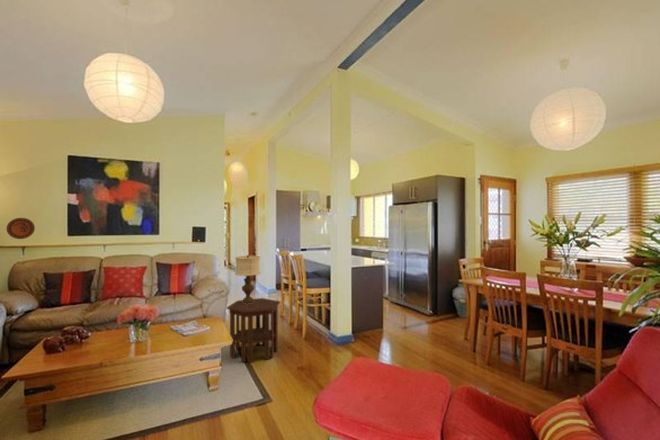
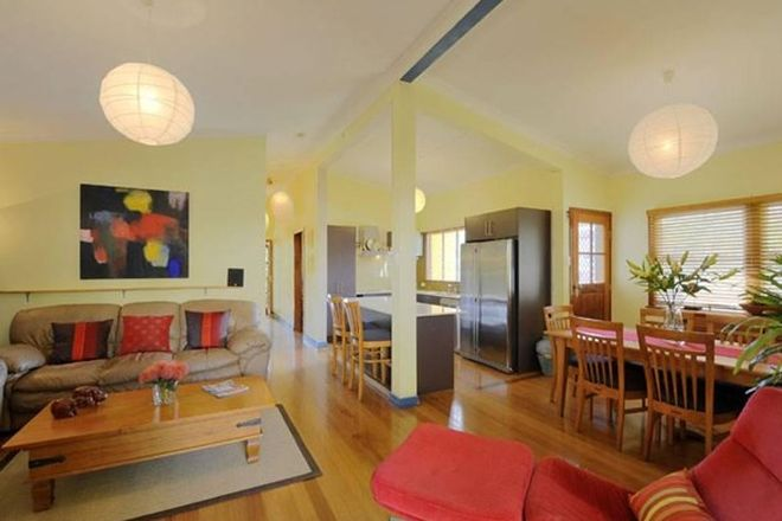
- table lamp [234,254,262,304]
- decorative plate [6,217,36,240]
- side table [226,297,281,364]
